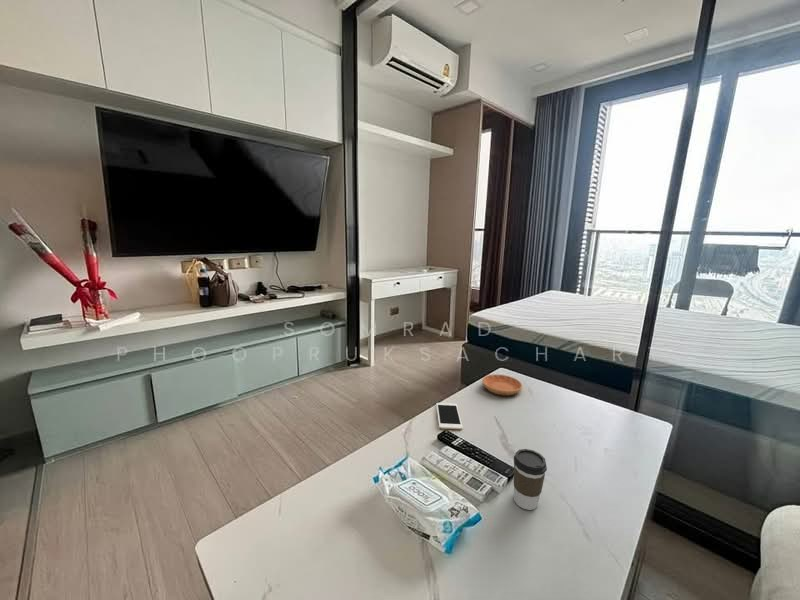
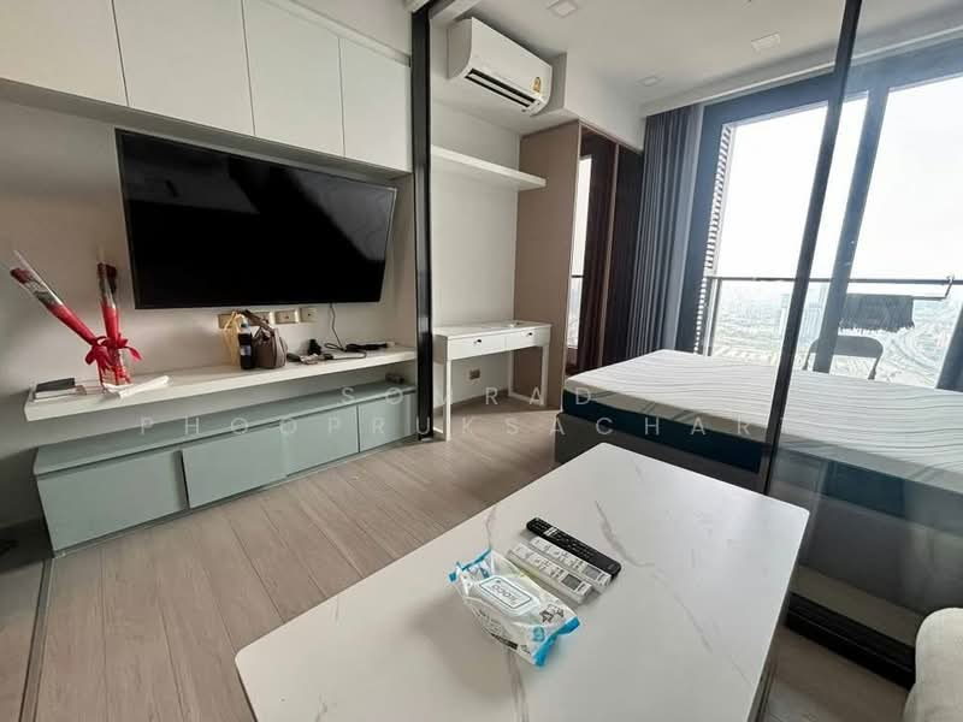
- cell phone [435,402,464,430]
- saucer [481,374,523,396]
- coffee cup [513,448,548,511]
